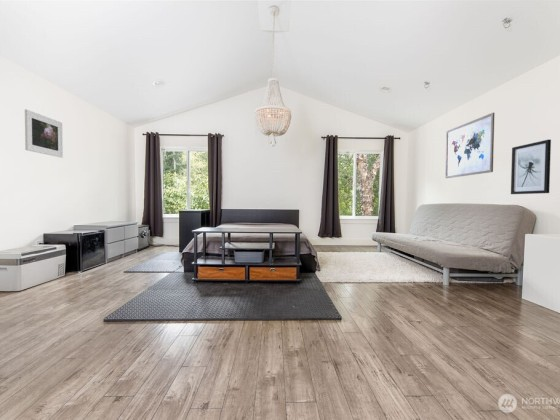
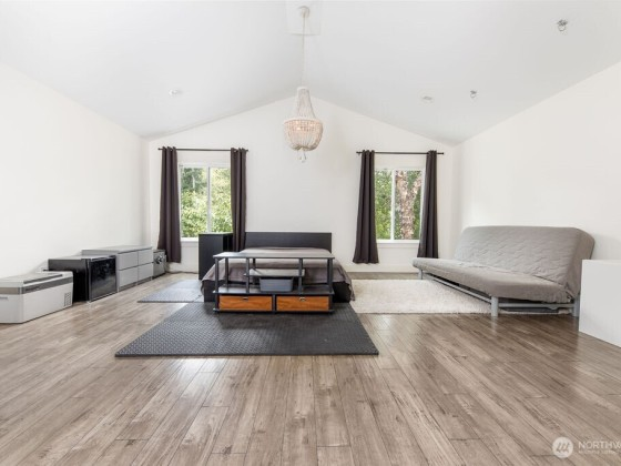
- wall art [444,112,495,179]
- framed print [24,108,64,159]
- wall art [510,139,552,195]
